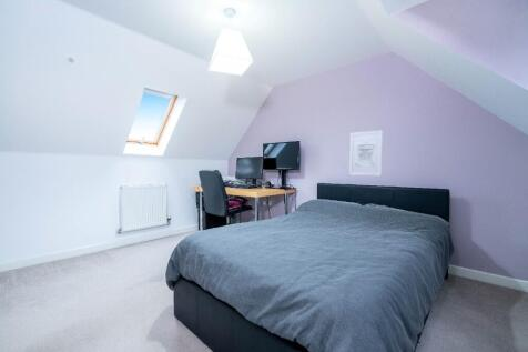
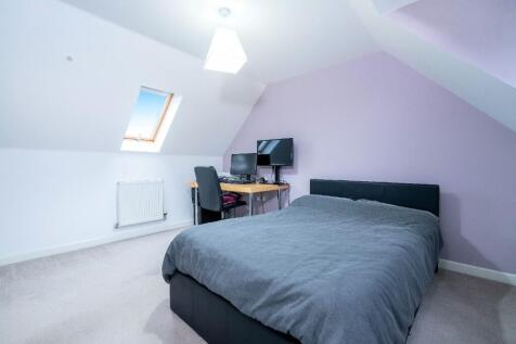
- wall art [348,129,384,177]
